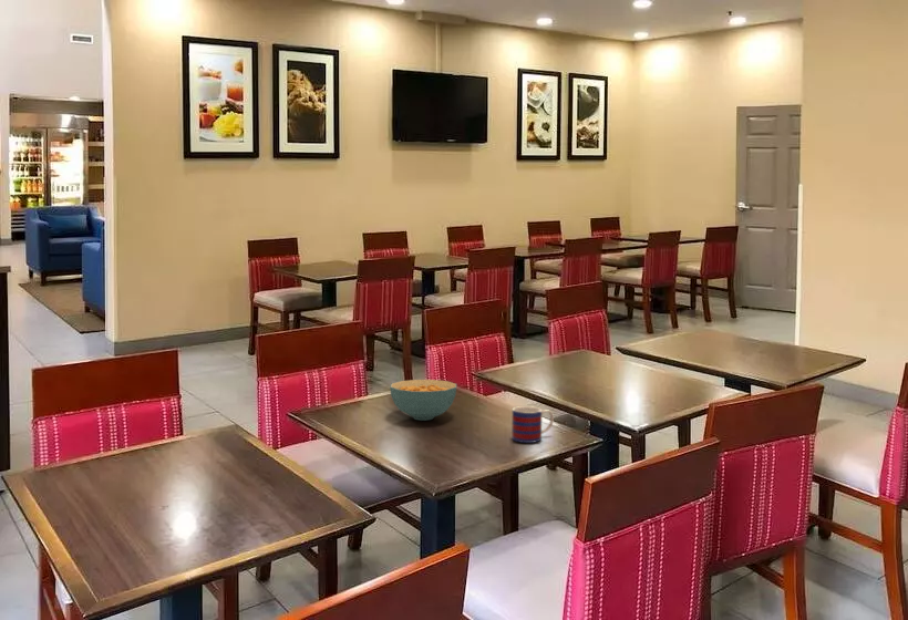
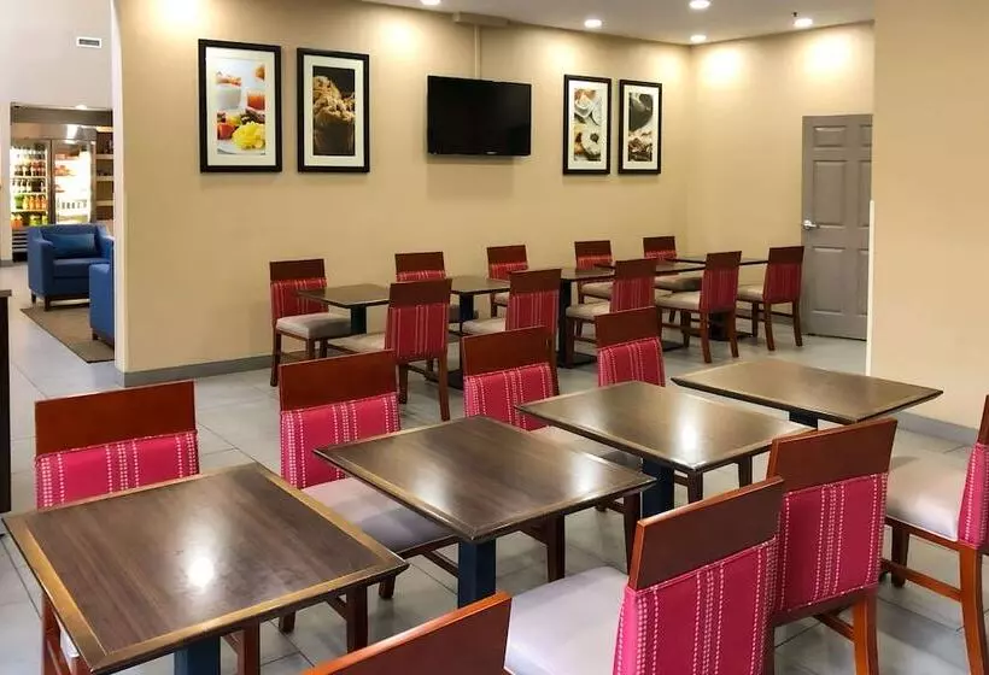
- cereal bowl [389,379,457,422]
- mug [510,405,555,444]
